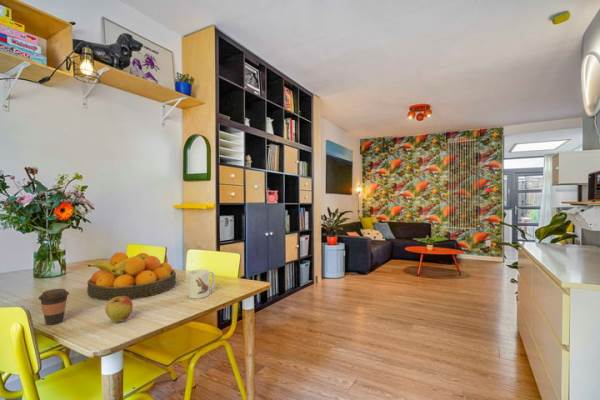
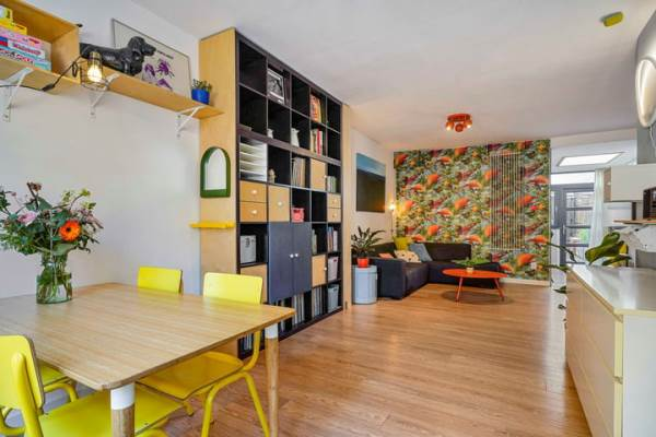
- coffee cup [37,288,70,326]
- fruit bowl [86,251,177,301]
- apple [105,296,134,323]
- mug [187,268,216,300]
